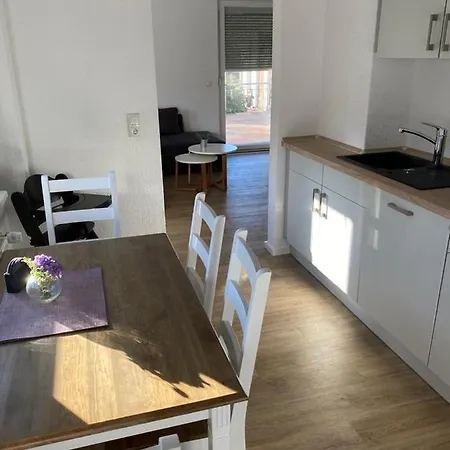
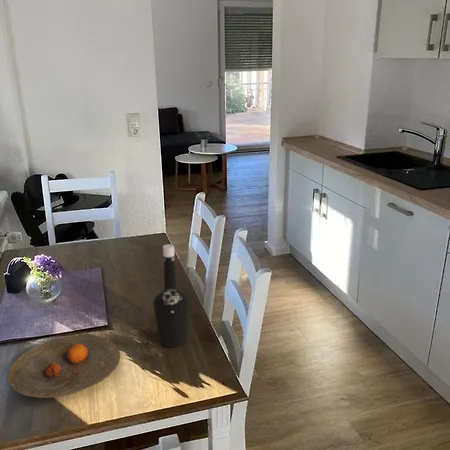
+ bottle [152,243,190,348]
+ plate [7,334,121,399]
